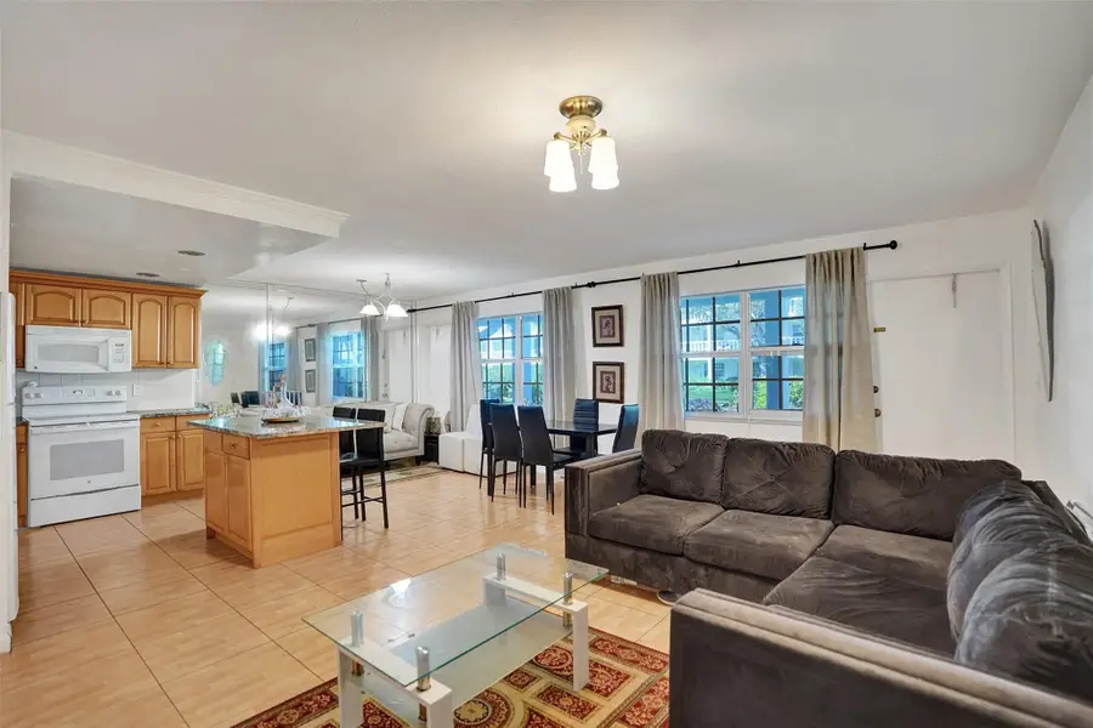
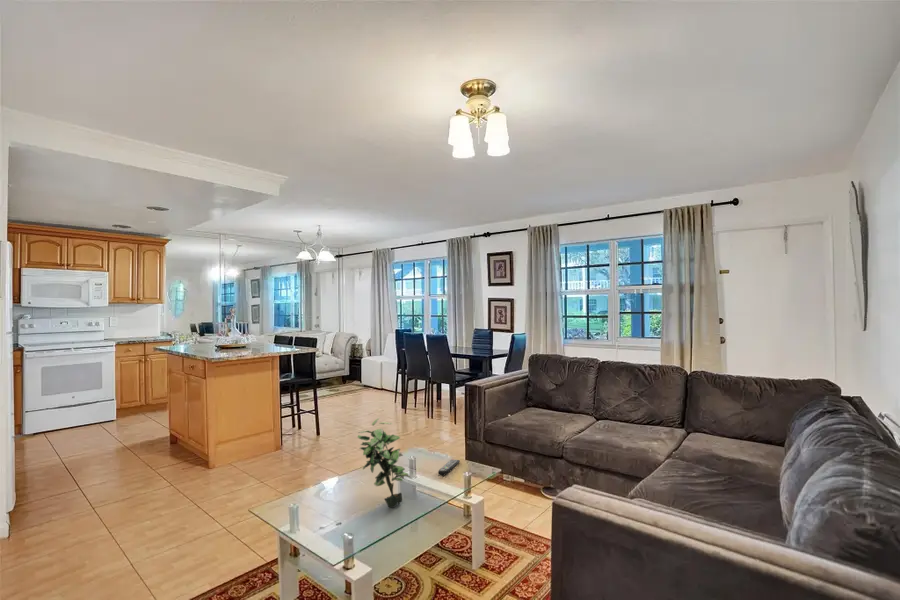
+ potted plant [356,416,411,508]
+ remote control [437,458,461,477]
